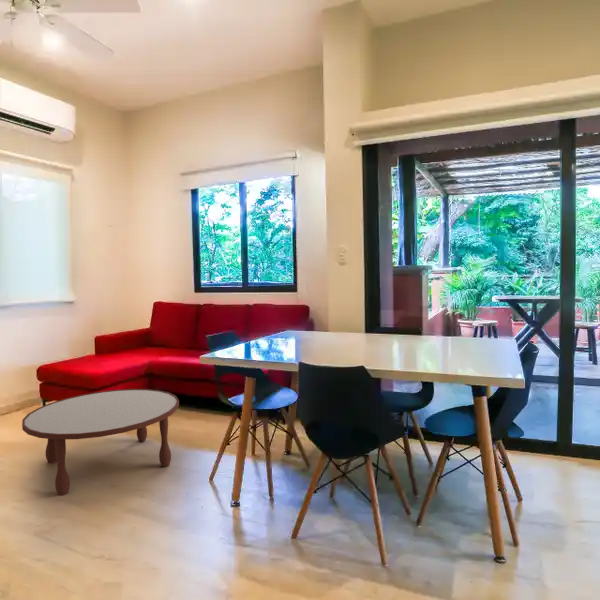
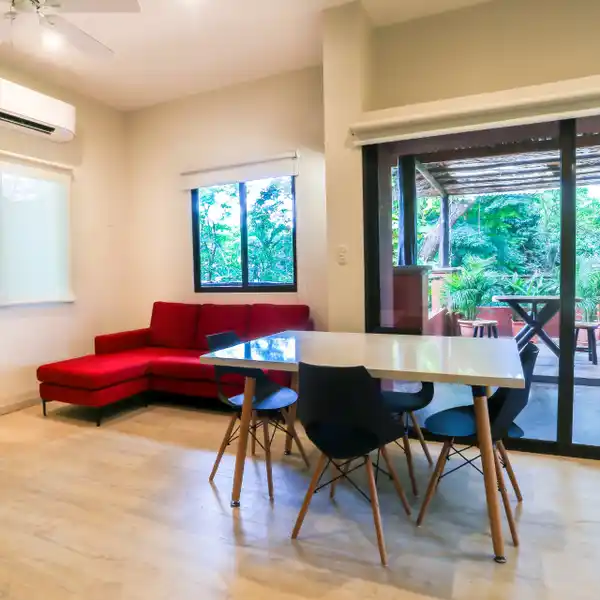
- coffee table [21,388,180,497]
